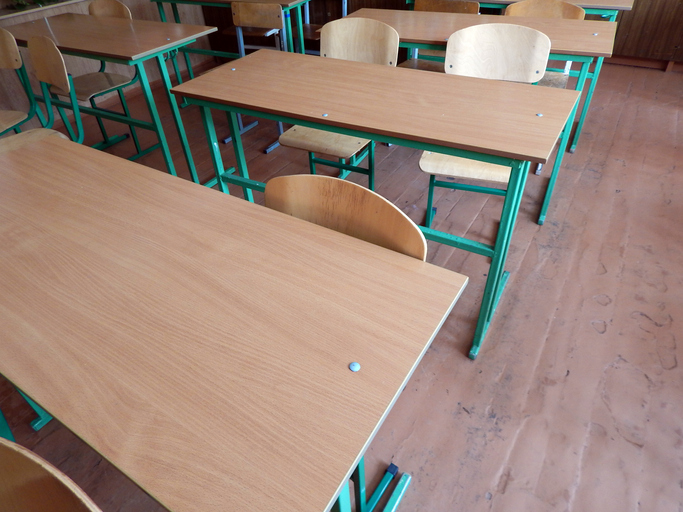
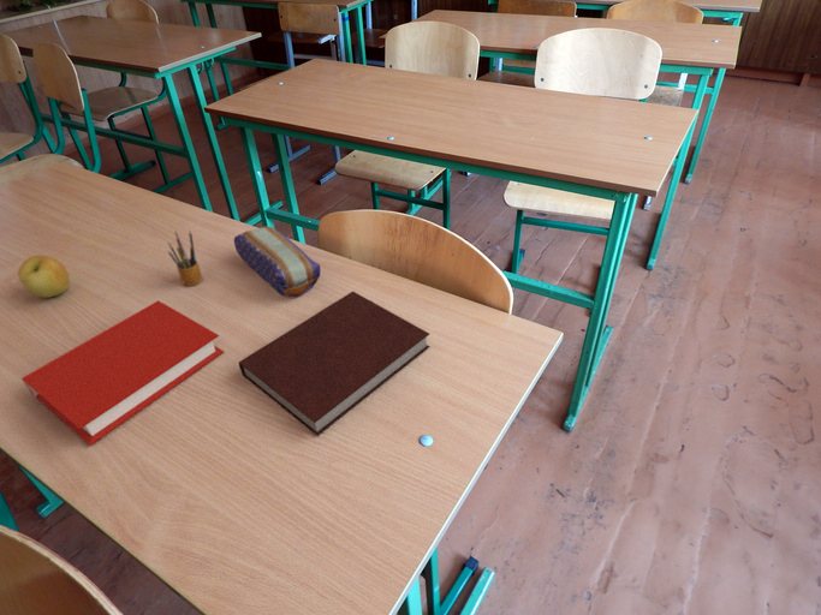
+ notebook [238,291,432,437]
+ pencil case [233,225,322,299]
+ book [20,299,225,447]
+ apple [17,255,71,299]
+ pencil box [166,231,204,287]
